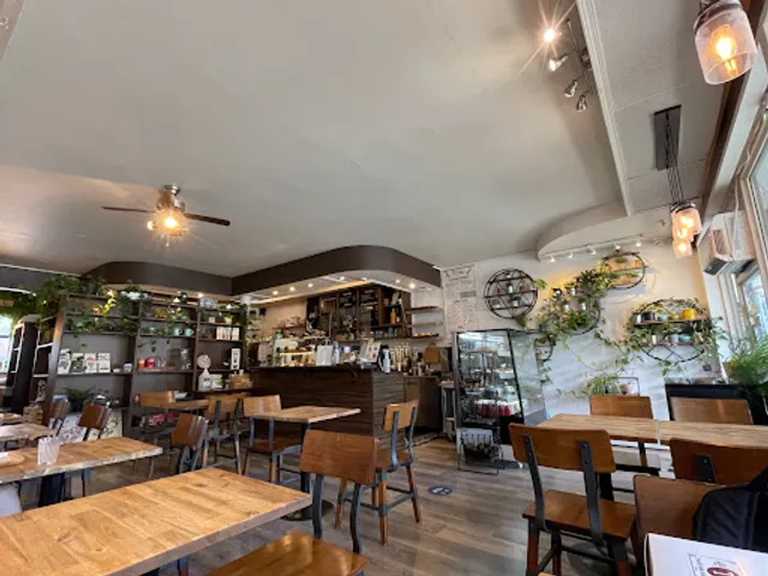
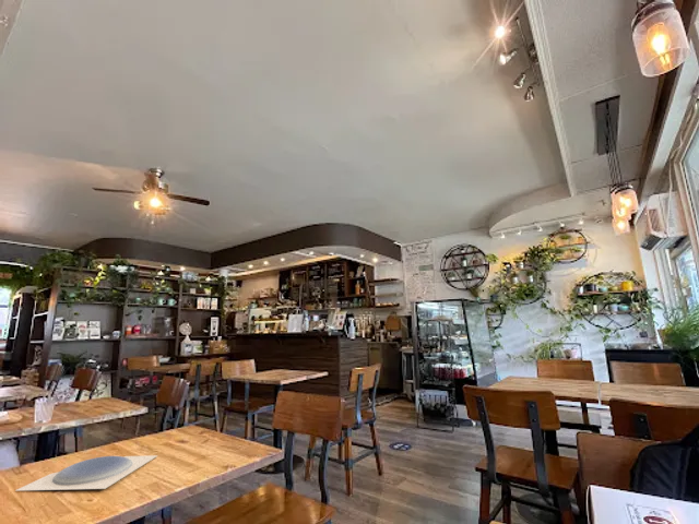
+ plate [16,454,158,491]
